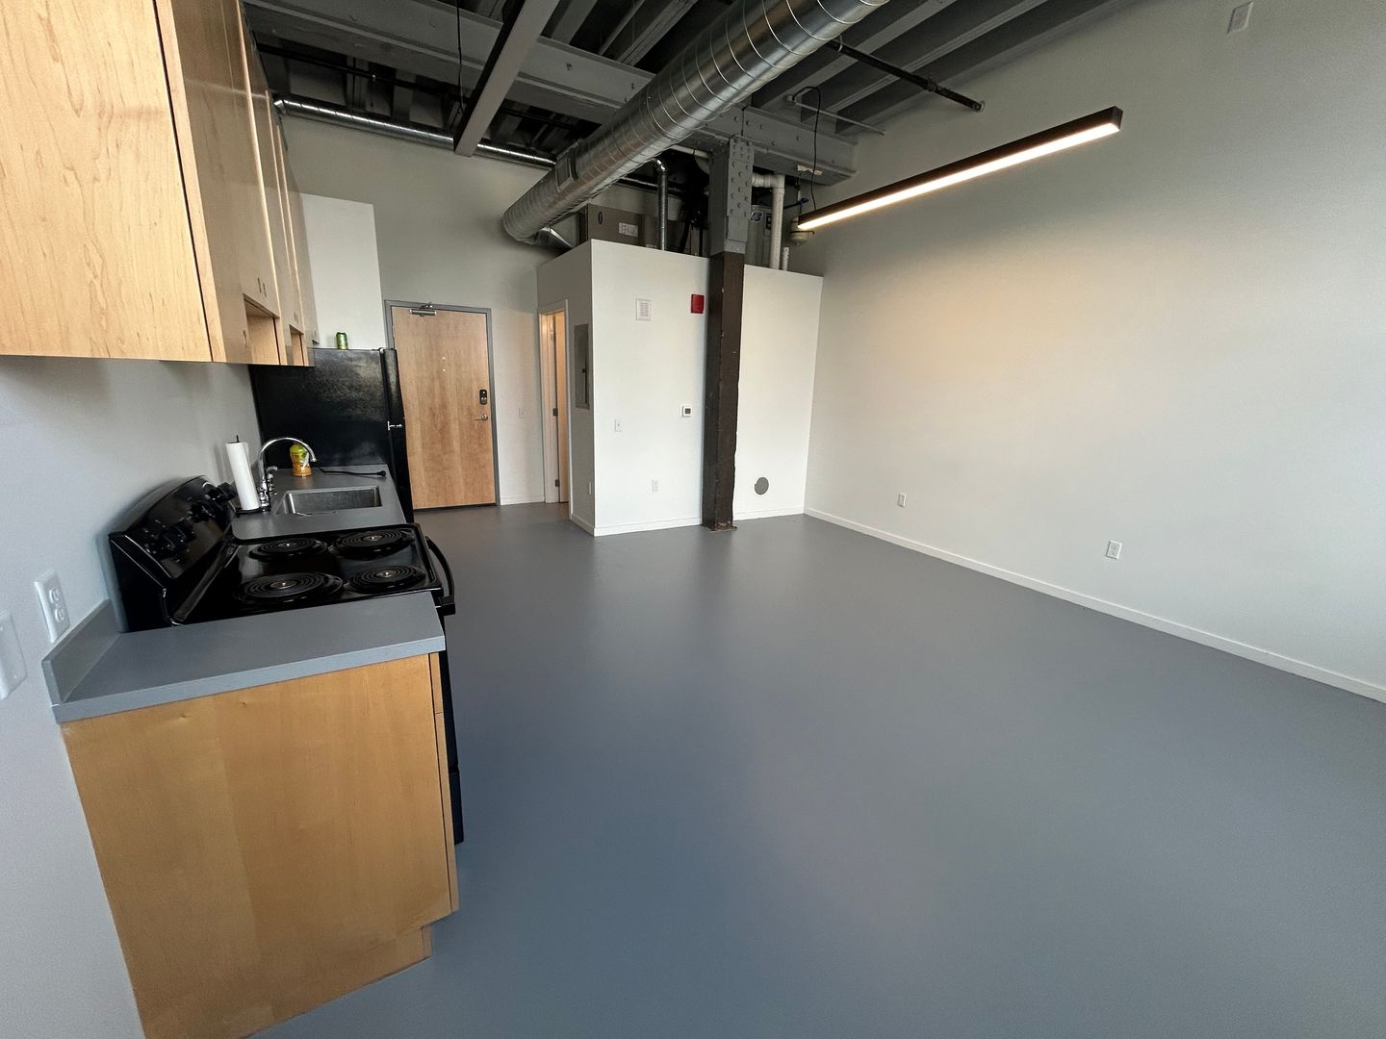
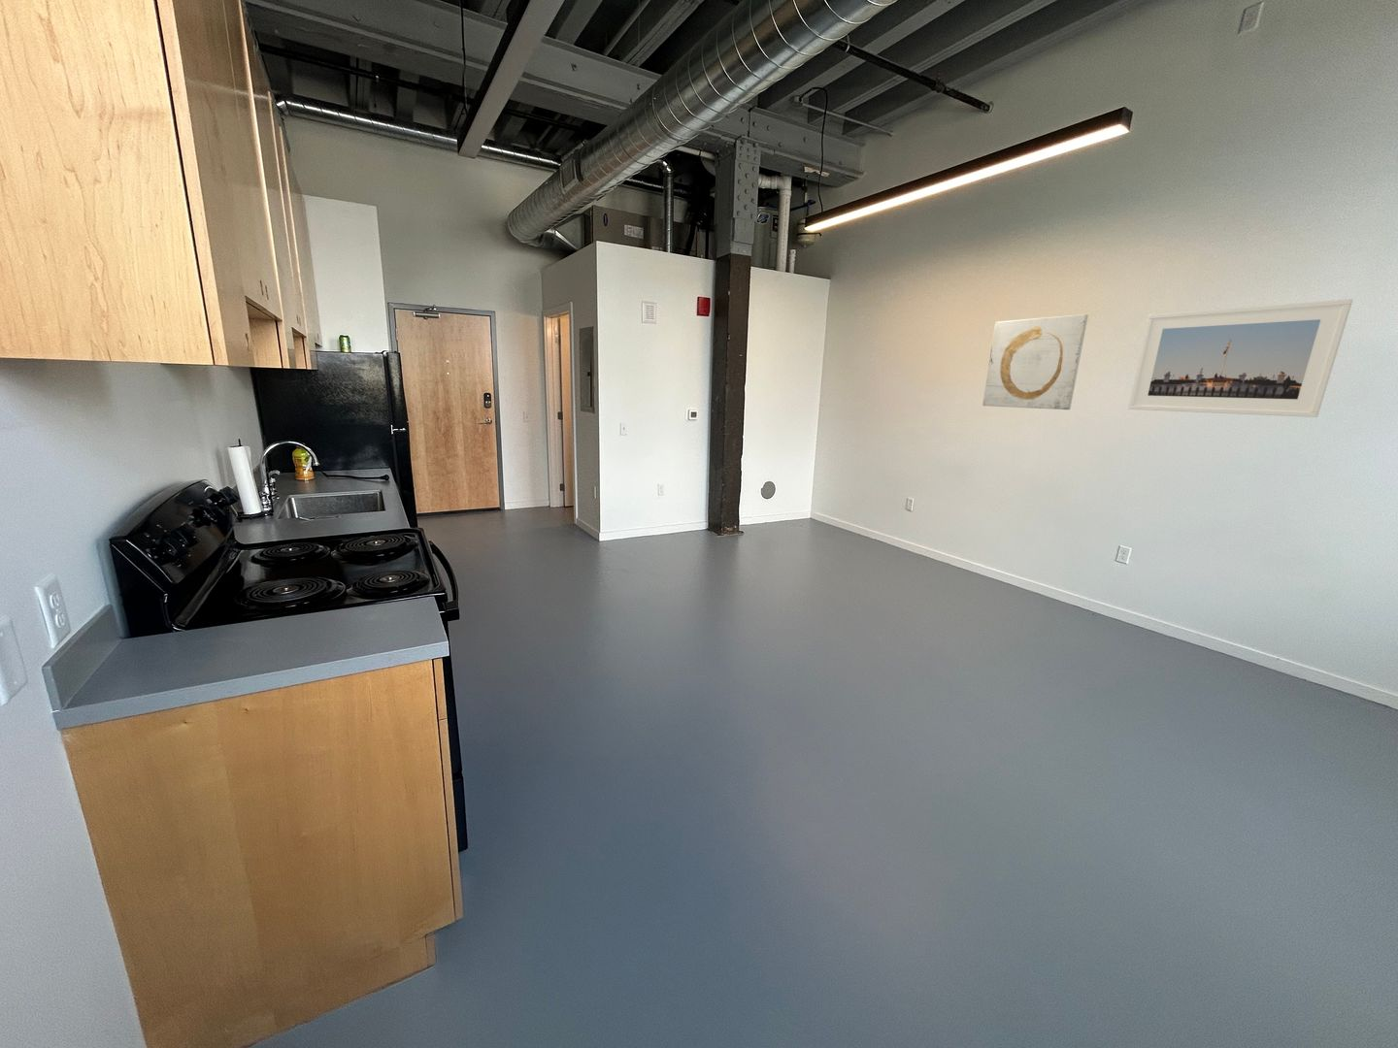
+ wall art [982,314,1090,411]
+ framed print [1127,298,1353,418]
